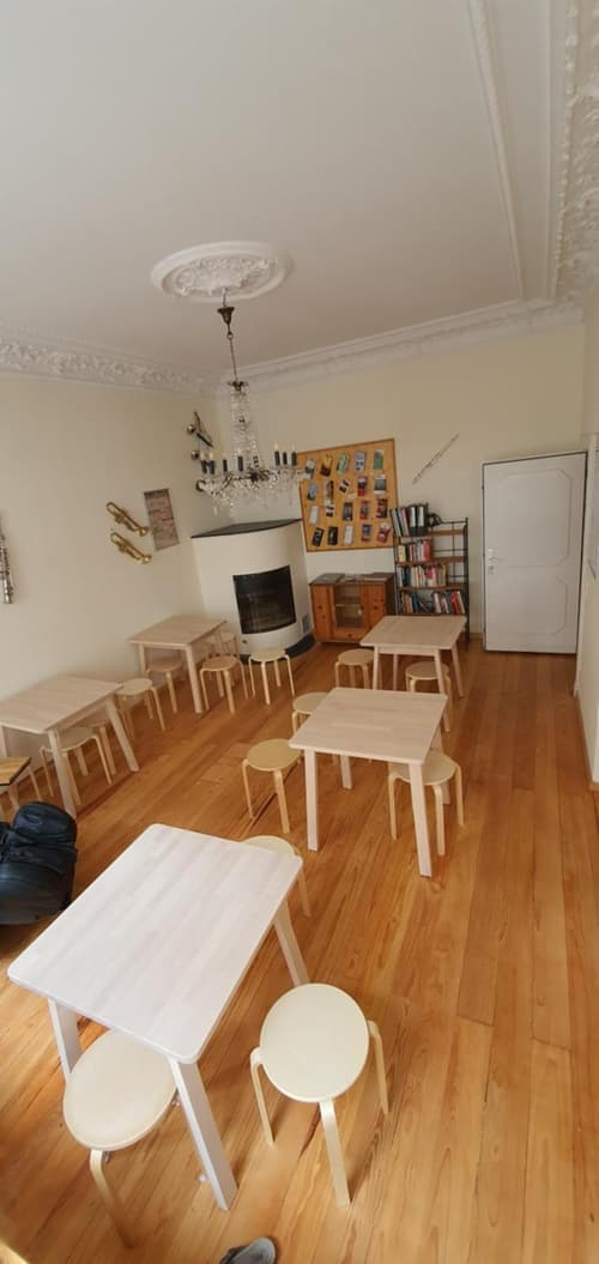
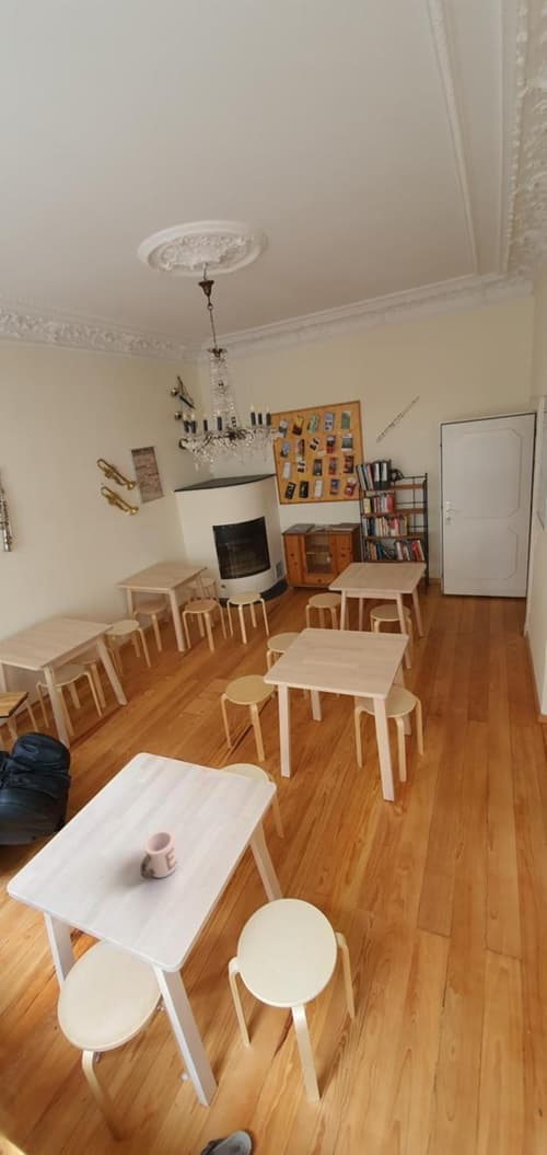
+ mug [139,829,179,879]
